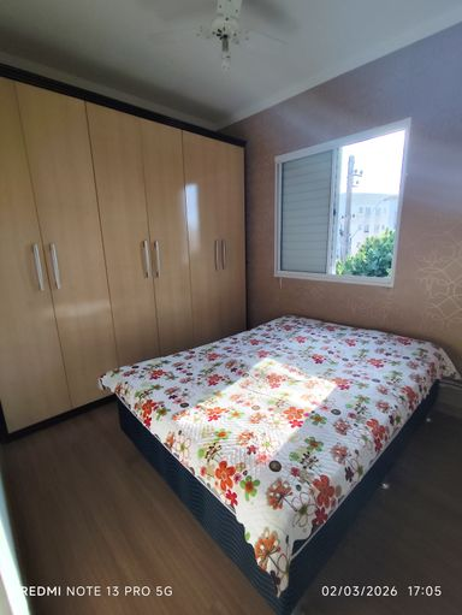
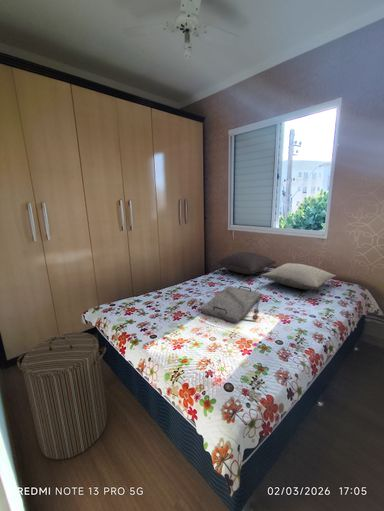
+ pillow [260,262,337,290]
+ pillow [215,251,277,275]
+ serving tray [200,285,263,324]
+ laundry hamper [16,331,108,460]
